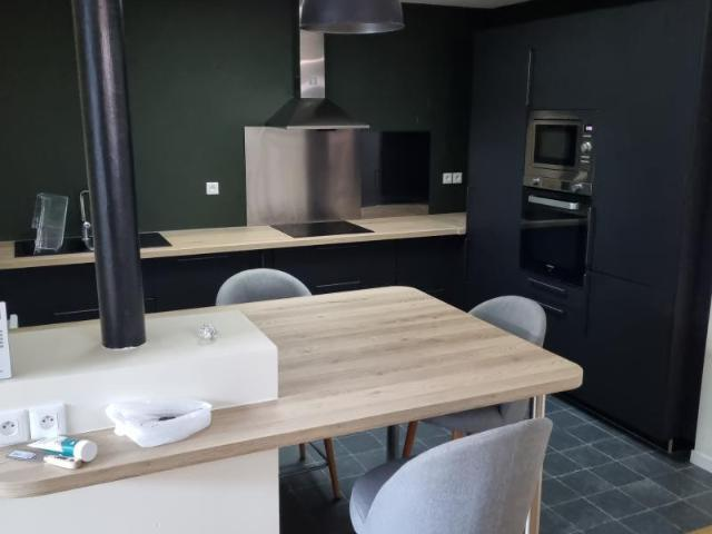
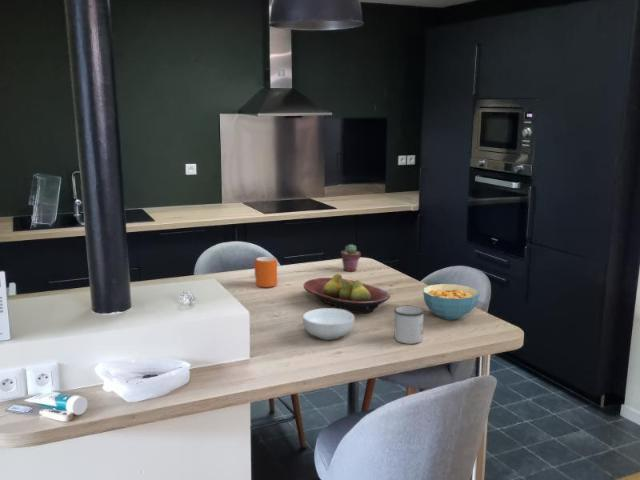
+ mug [254,256,278,288]
+ fruit bowl [303,273,391,314]
+ cereal bowl [422,283,480,321]
+ mug [393,305,426,345]
+ cereal bowl [302,307,355,341]
+ potted succulent [340,243,362,272]
